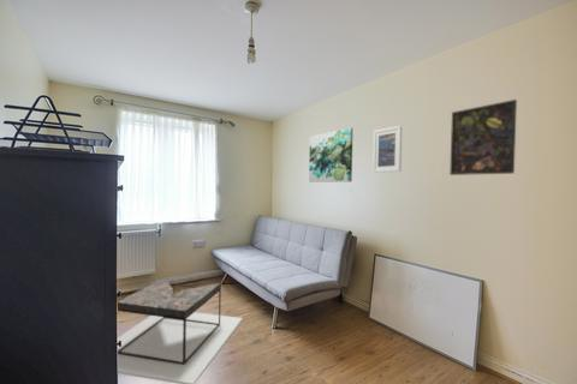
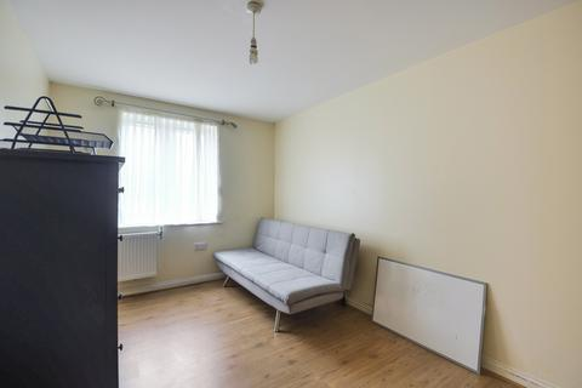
- coffee table [117,276,244,384]
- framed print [448,98,518,176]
- wall art [308,127,355,184]
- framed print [371,125,403,174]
